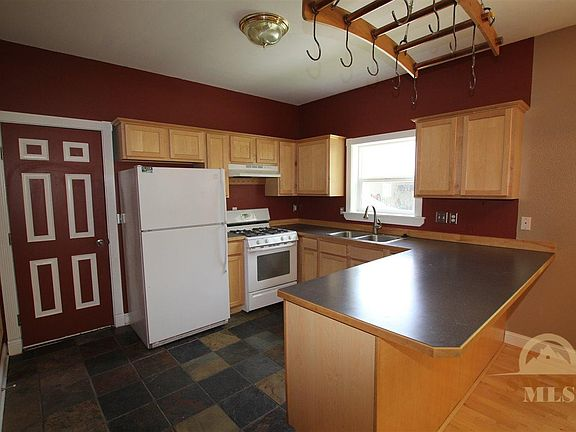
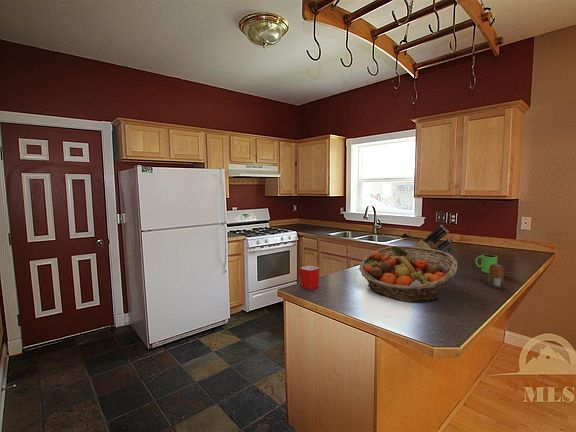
+ mug [298,265,320,290]
+ fruit basket [358,245,458,303]
+ knife block [412,224,454,255]
+ beverage can [487,263,505,289]
+ mug [474,254,498,274]
